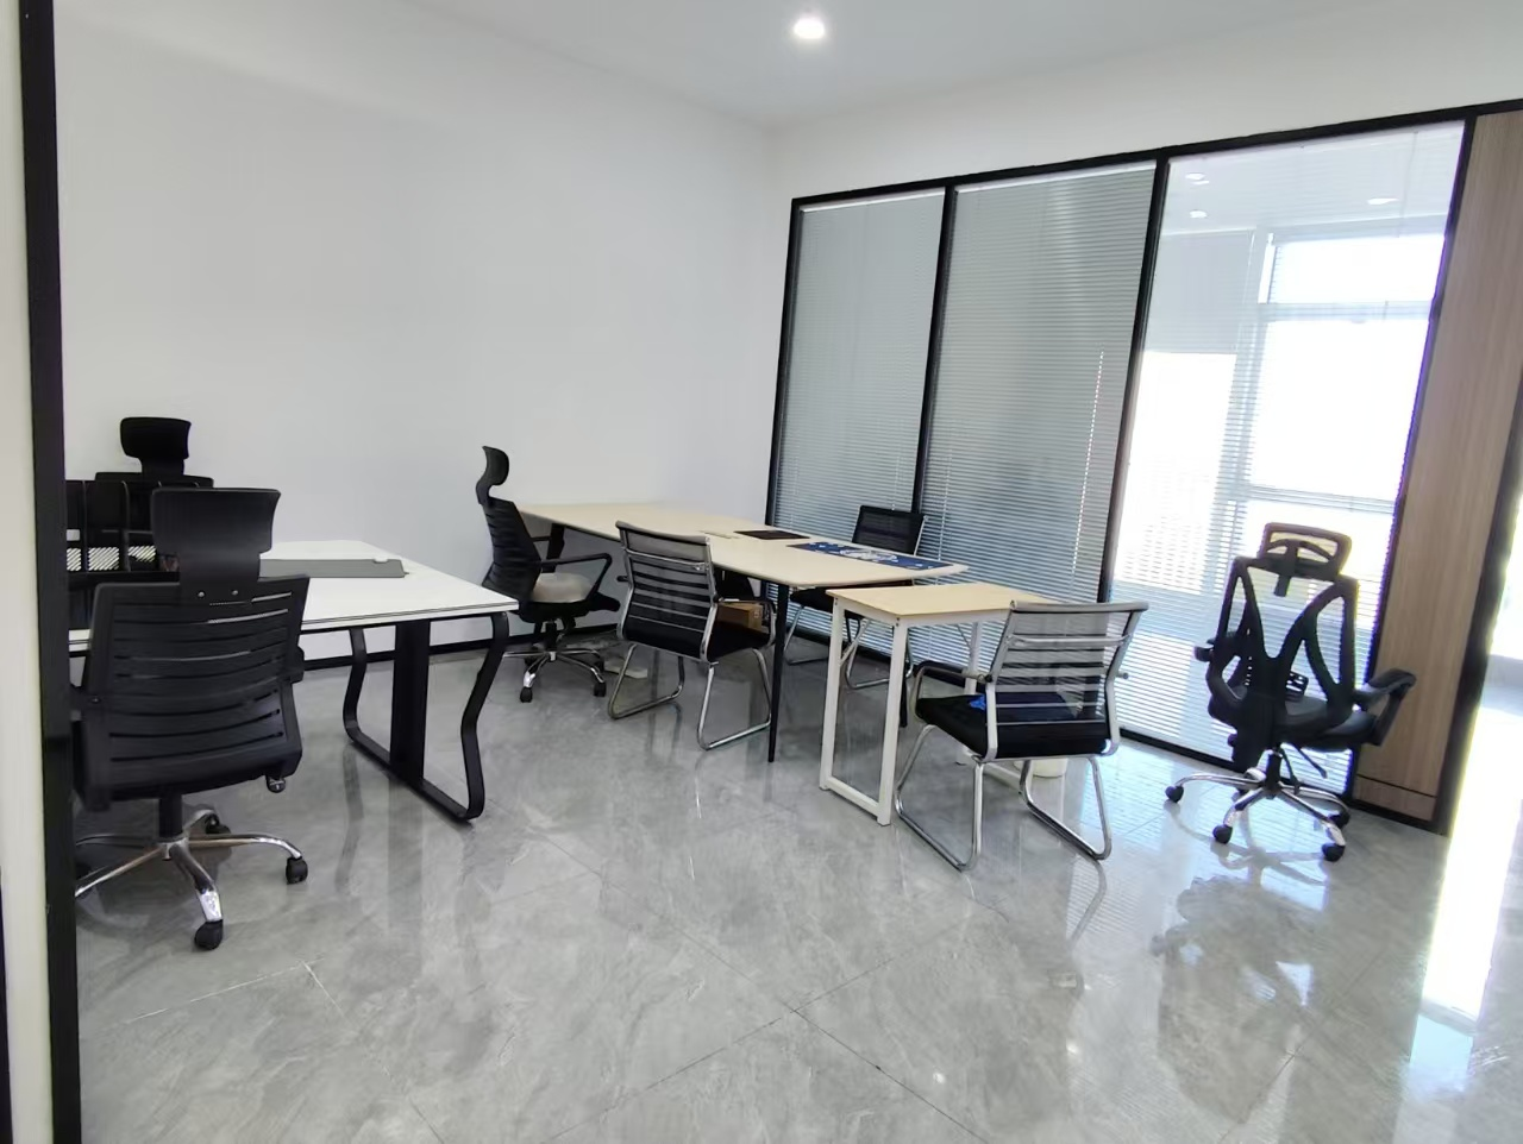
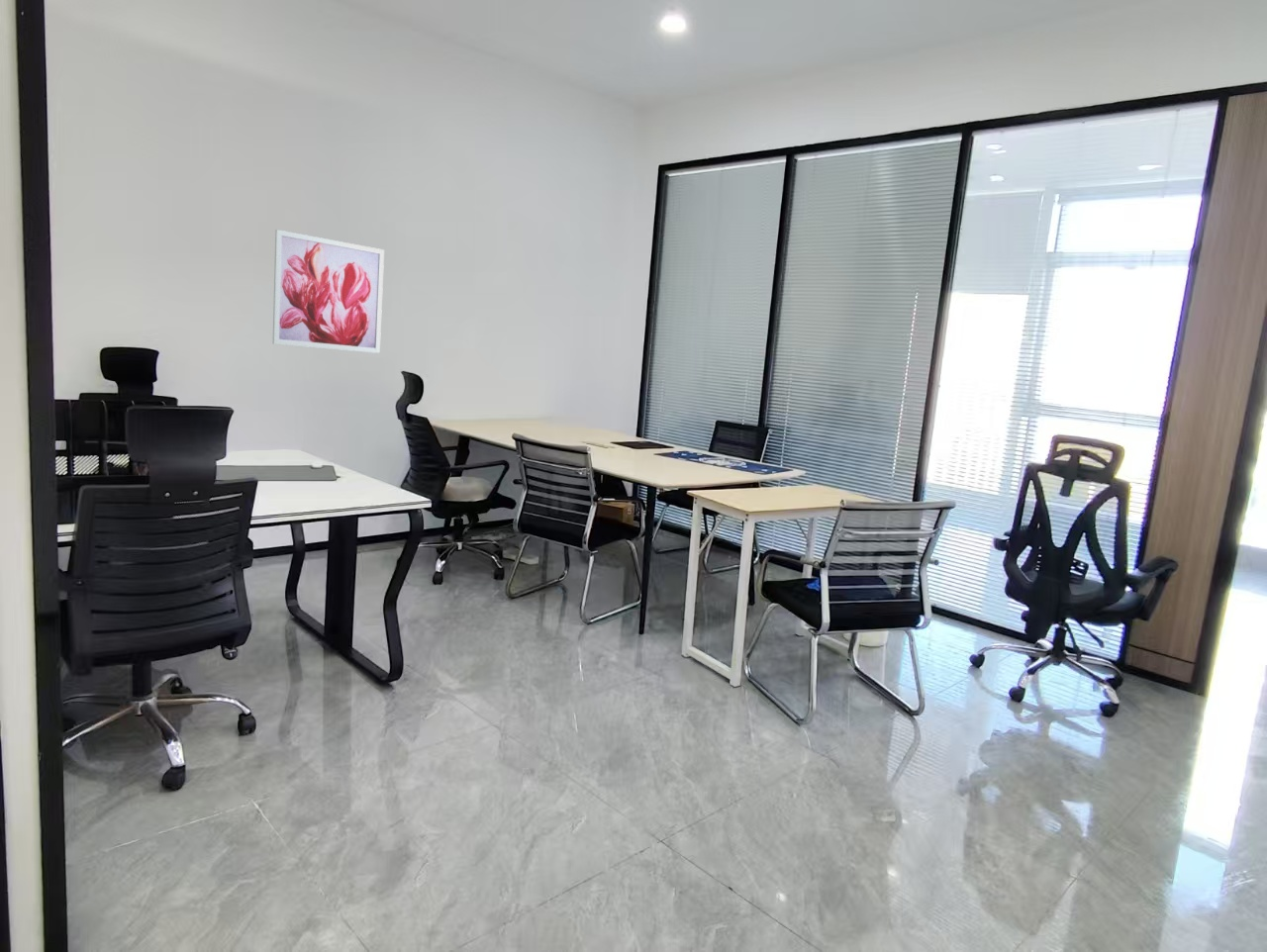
+ wall art [272,229,385,354]
